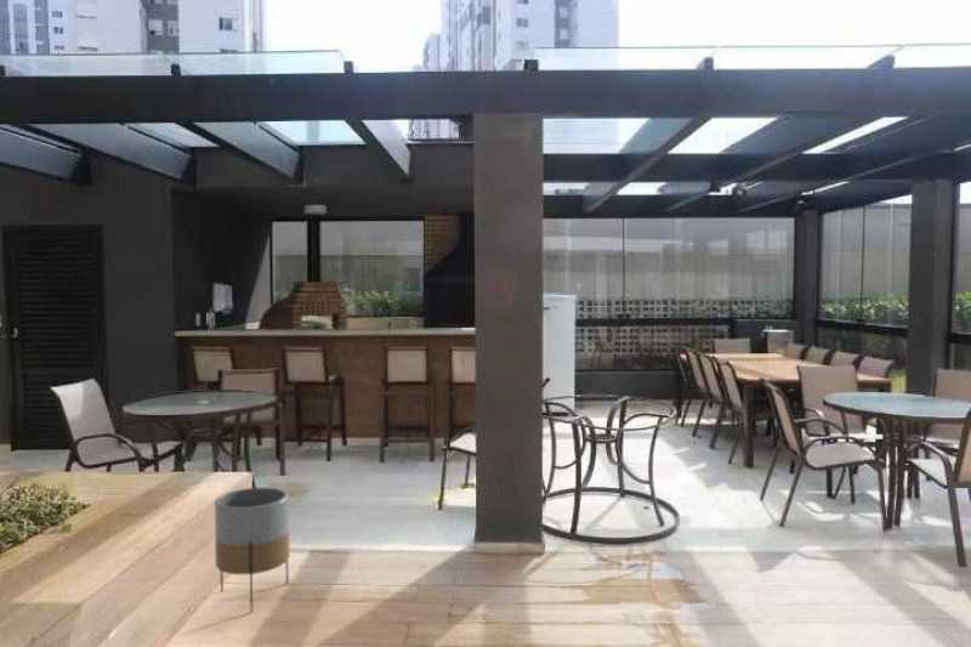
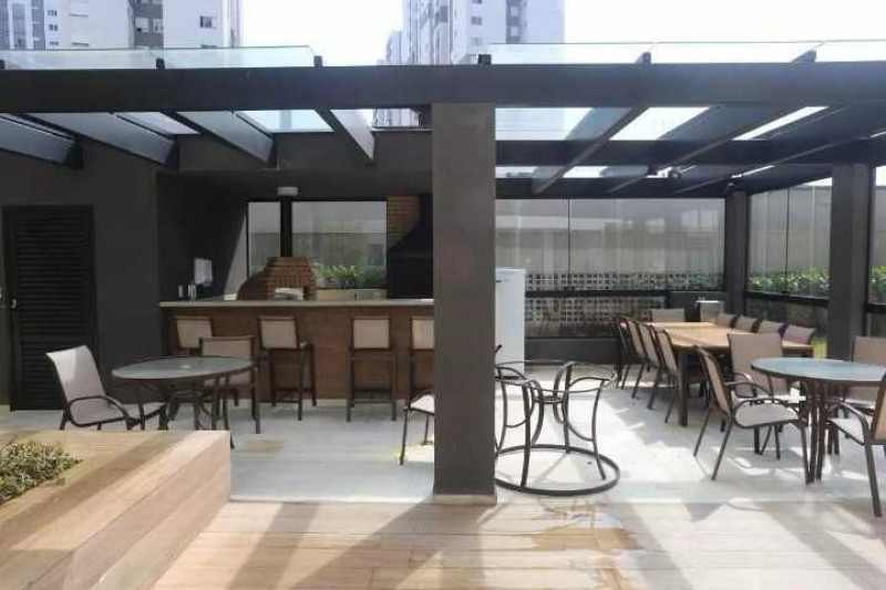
- planter [214,487,291,613]
